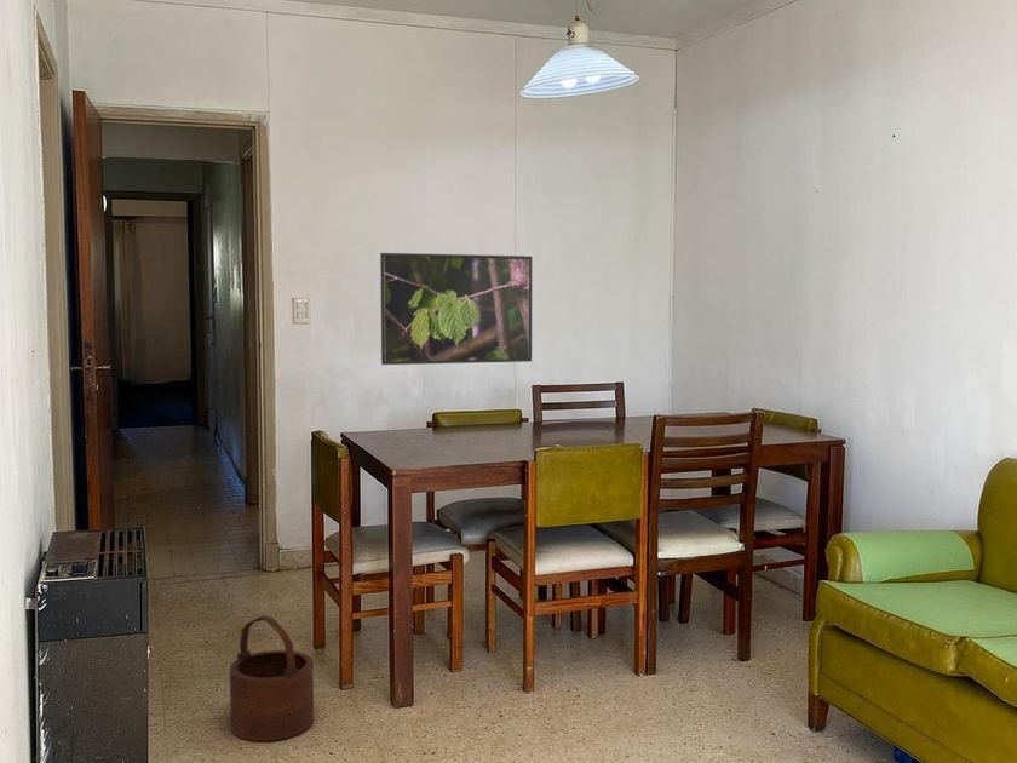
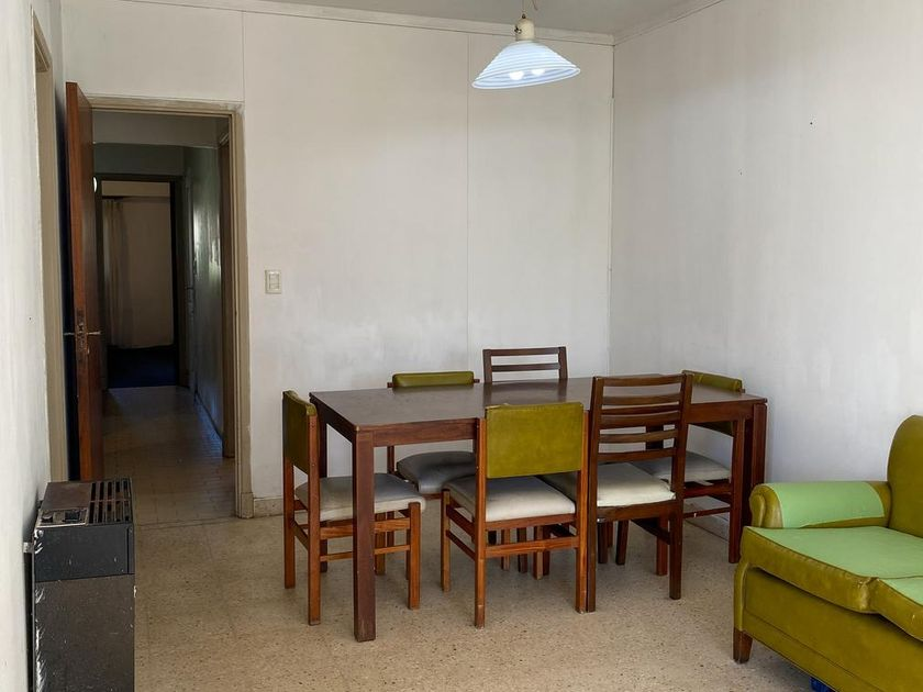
- wooden bucket [229,614,315,742]
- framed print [379,252,533,366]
